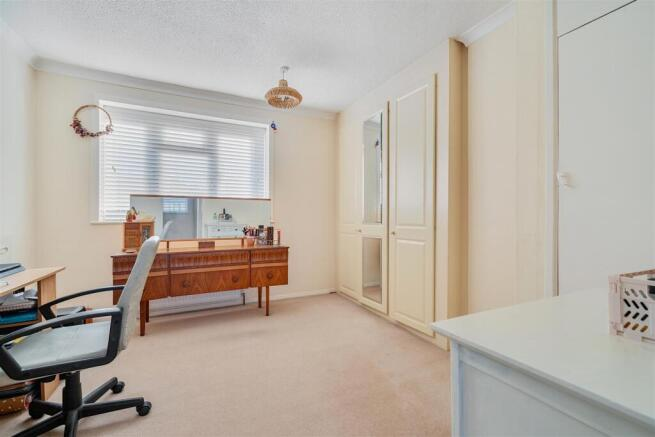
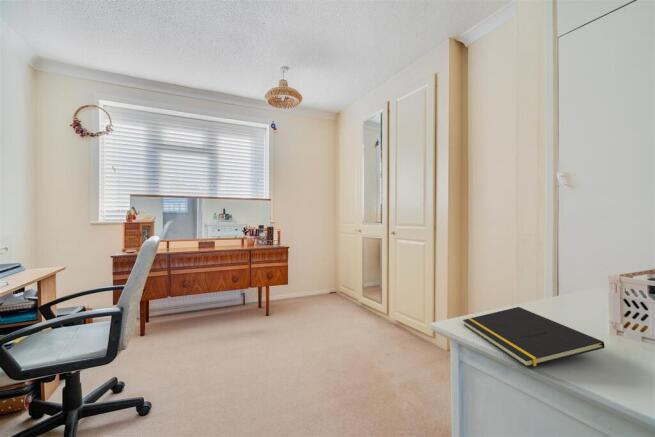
+ notepad [462,306,606,368]
